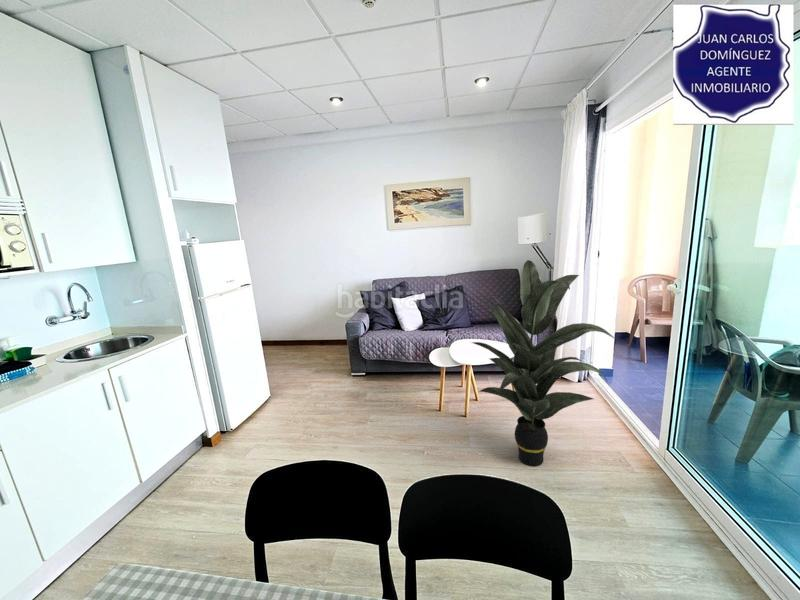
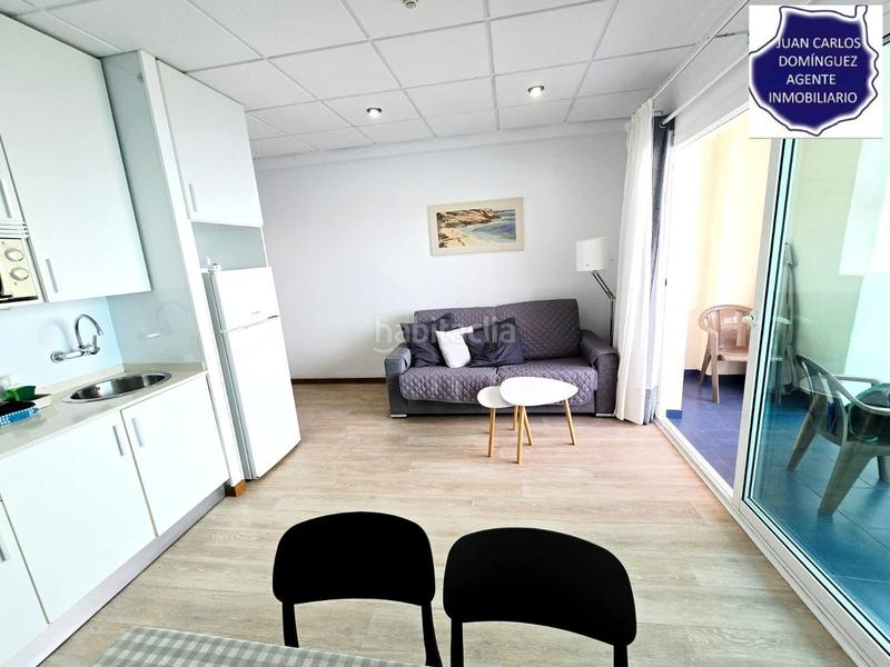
- indoor plant [470,259,617,467]
